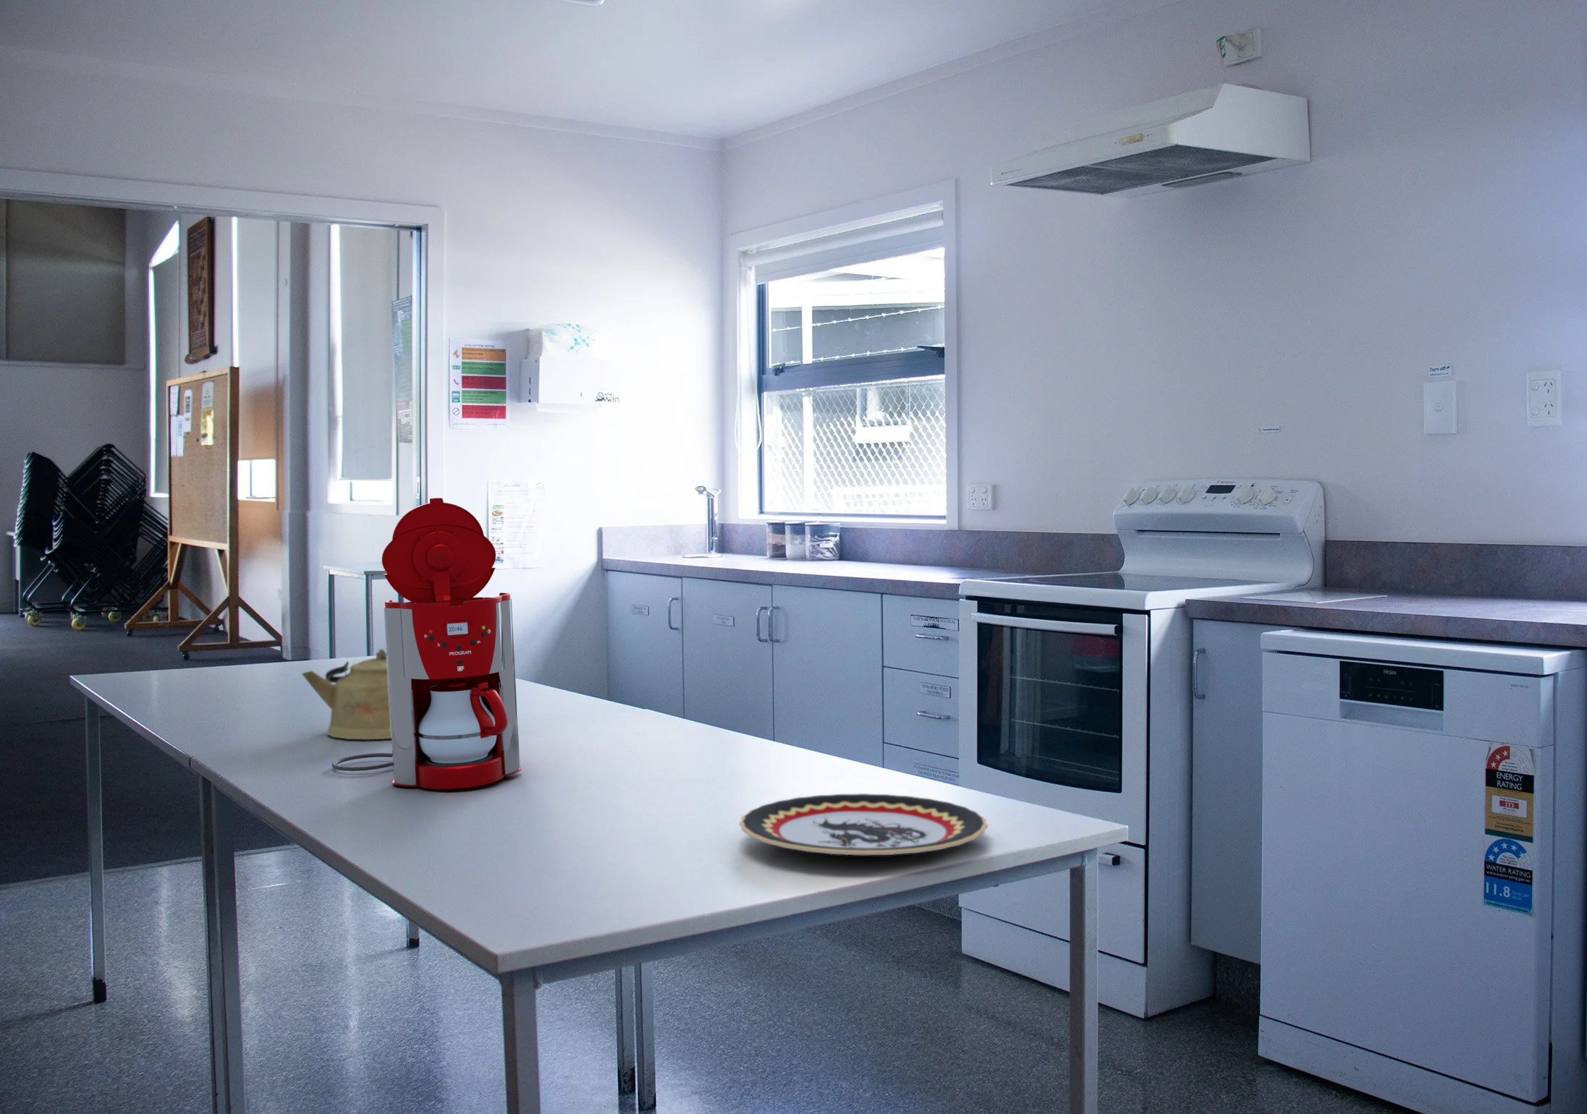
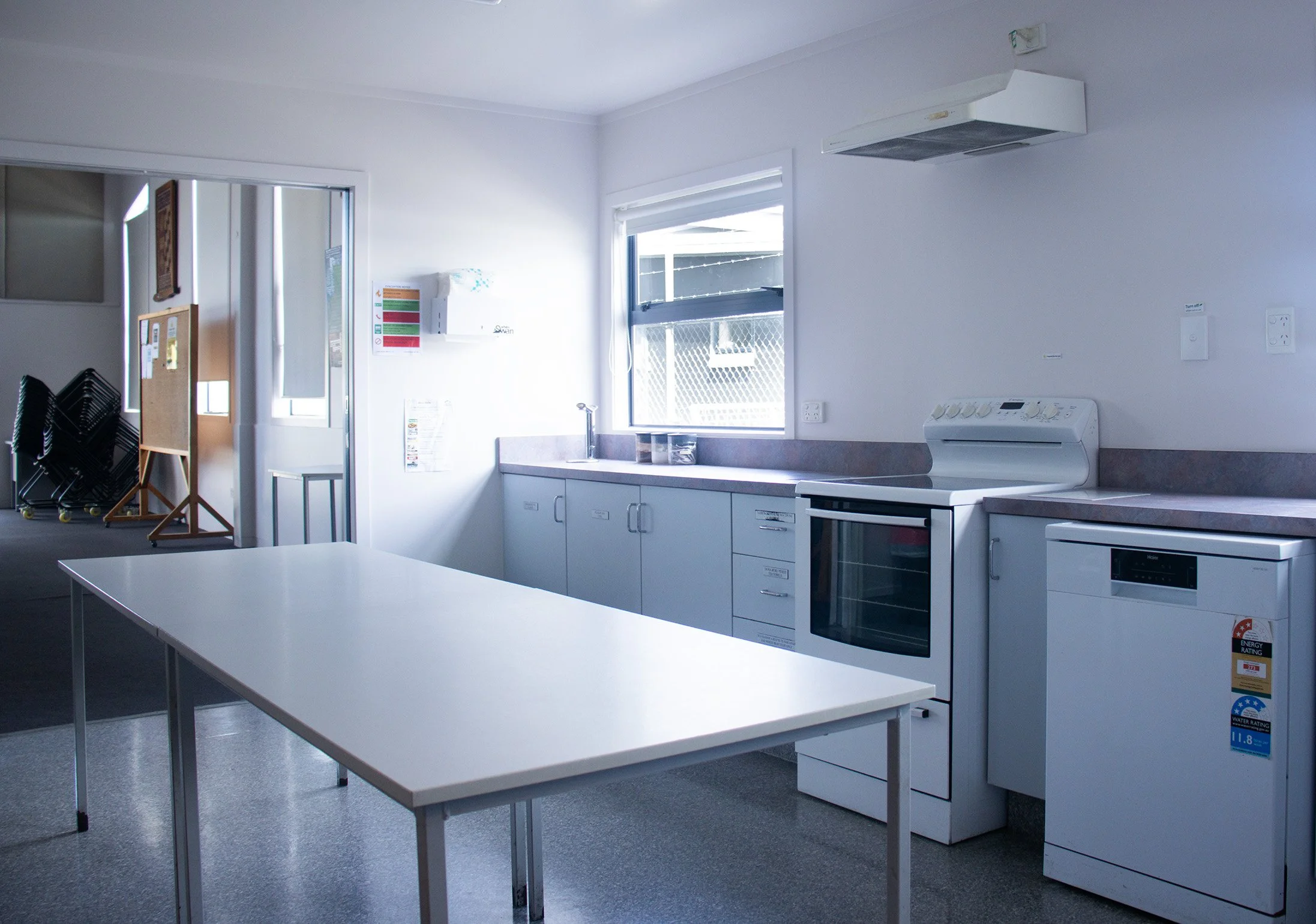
- plate [738,793,989,856]
- coffee maker [332,497,522,790]
- kettle [301,649,392,740]
